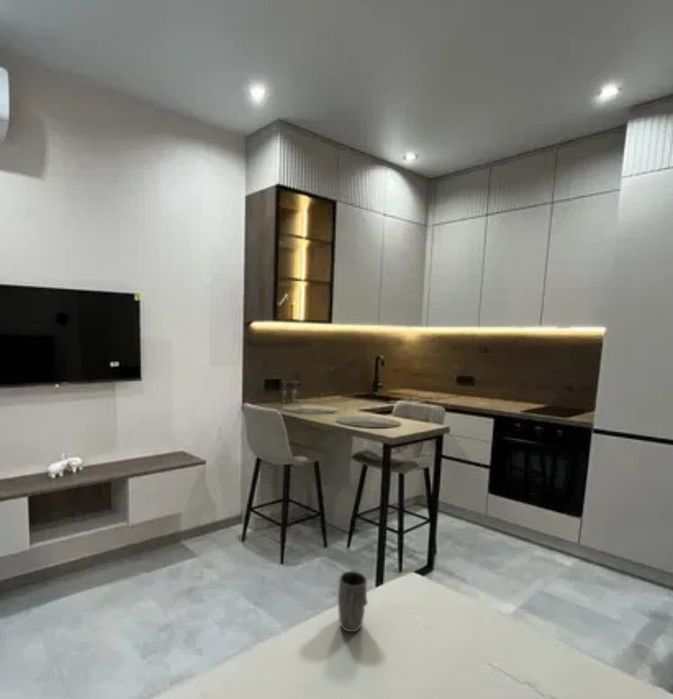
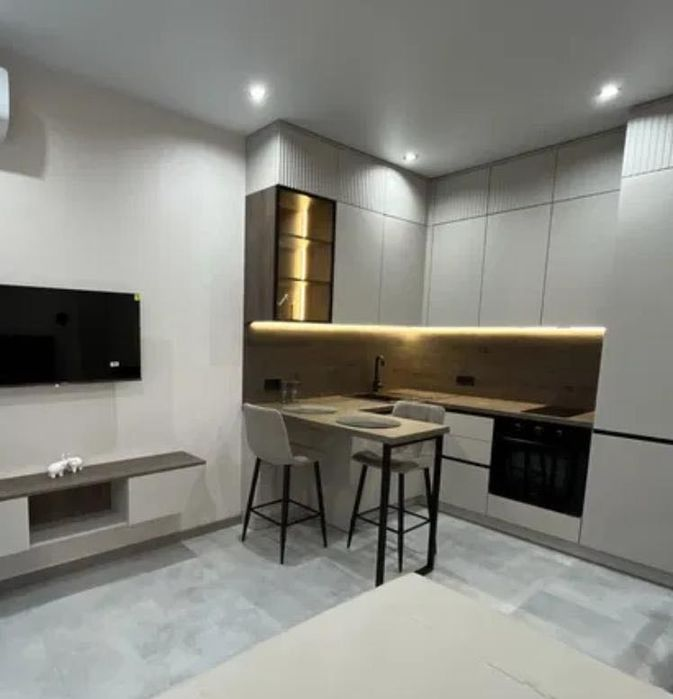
- mug [337,569,369,633]
